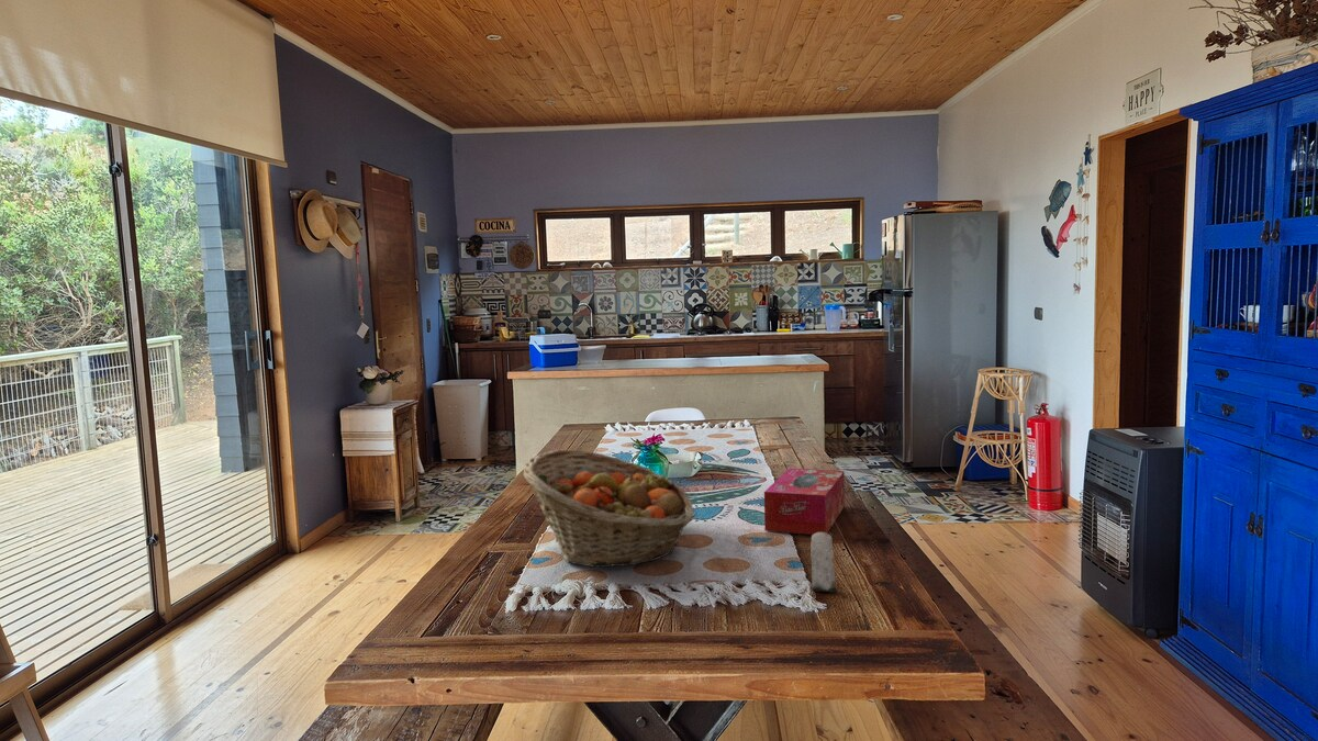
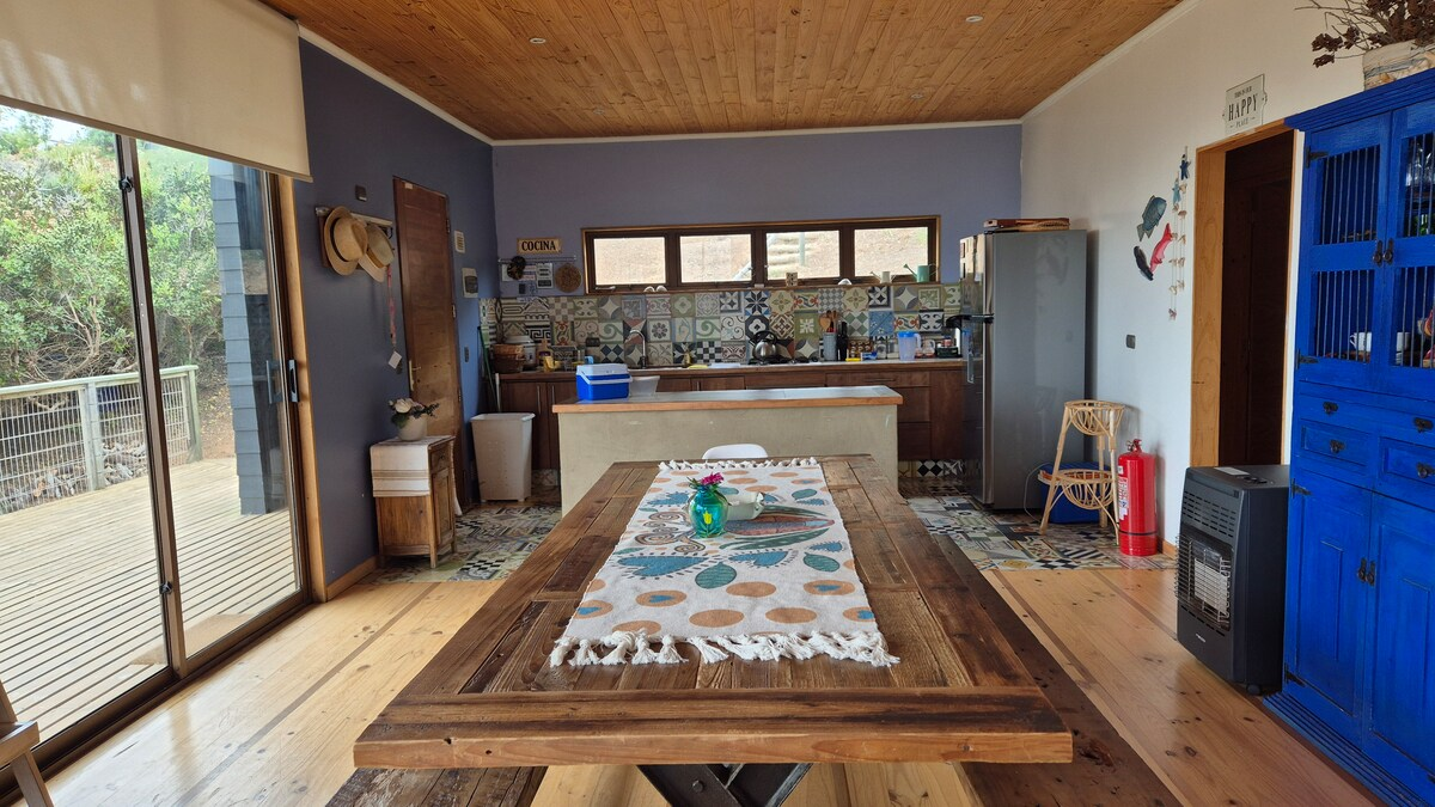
- candle [809,532,839,593]
- tissue box [763,468,846,536]
- fruit basket [523,449,694,569]
